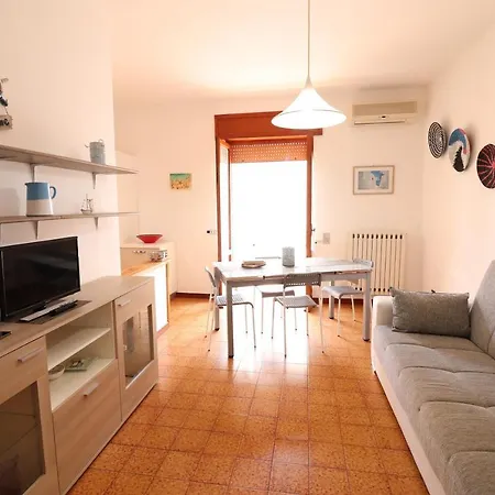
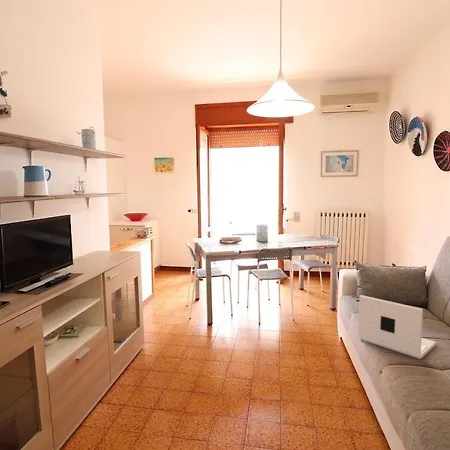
+ laptop [357,294,437,360]
